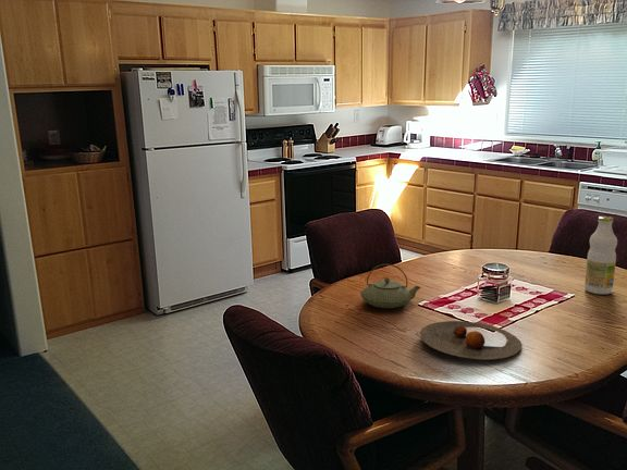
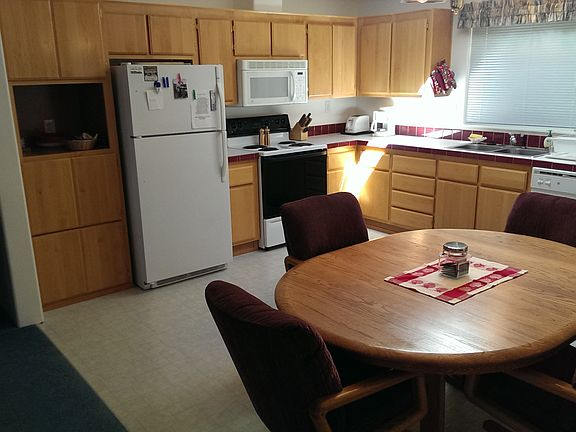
- plate [419,320,522,361]
- teapot [360,263,421,309]
- bottle [583,215,618,296]
